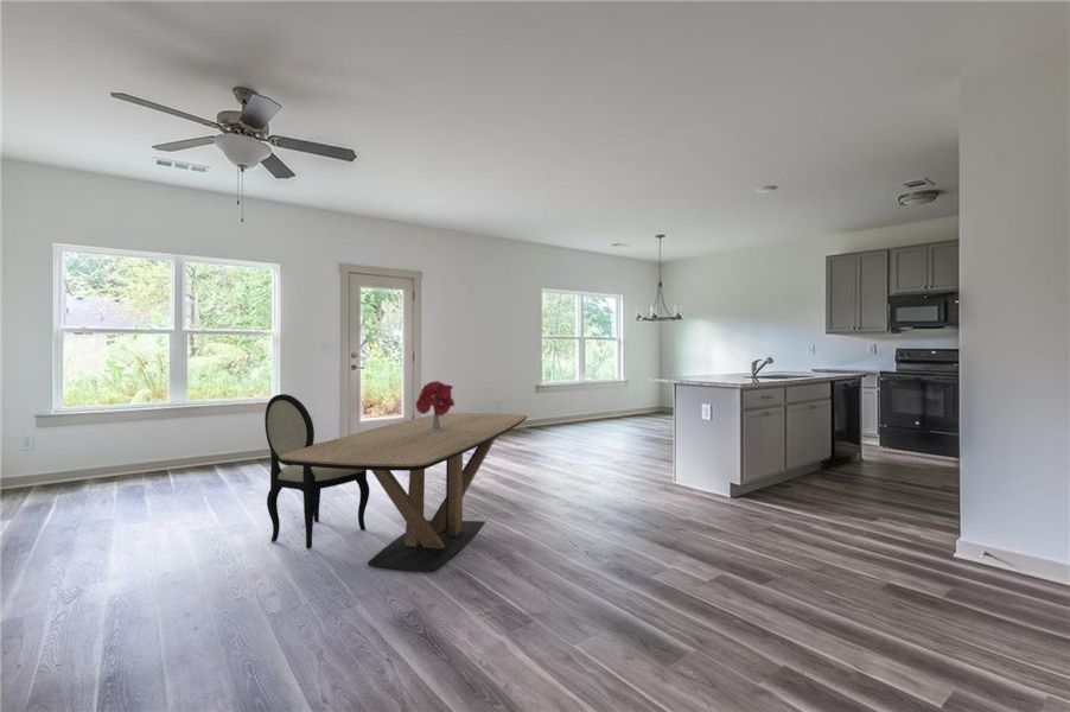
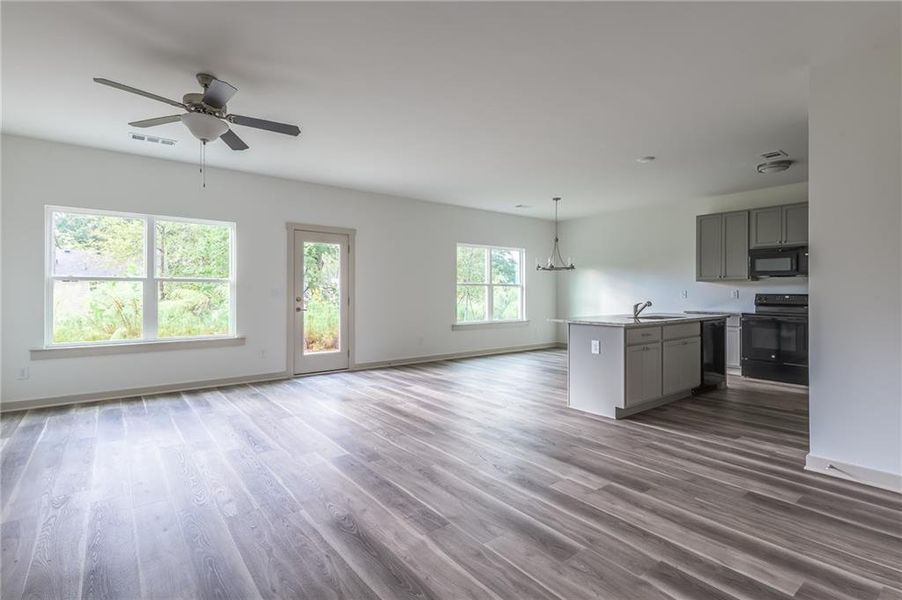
- dining chair [263,393,370,551]
- dining table [280,412,528,572]
- bouquet [415,380,456,430]
